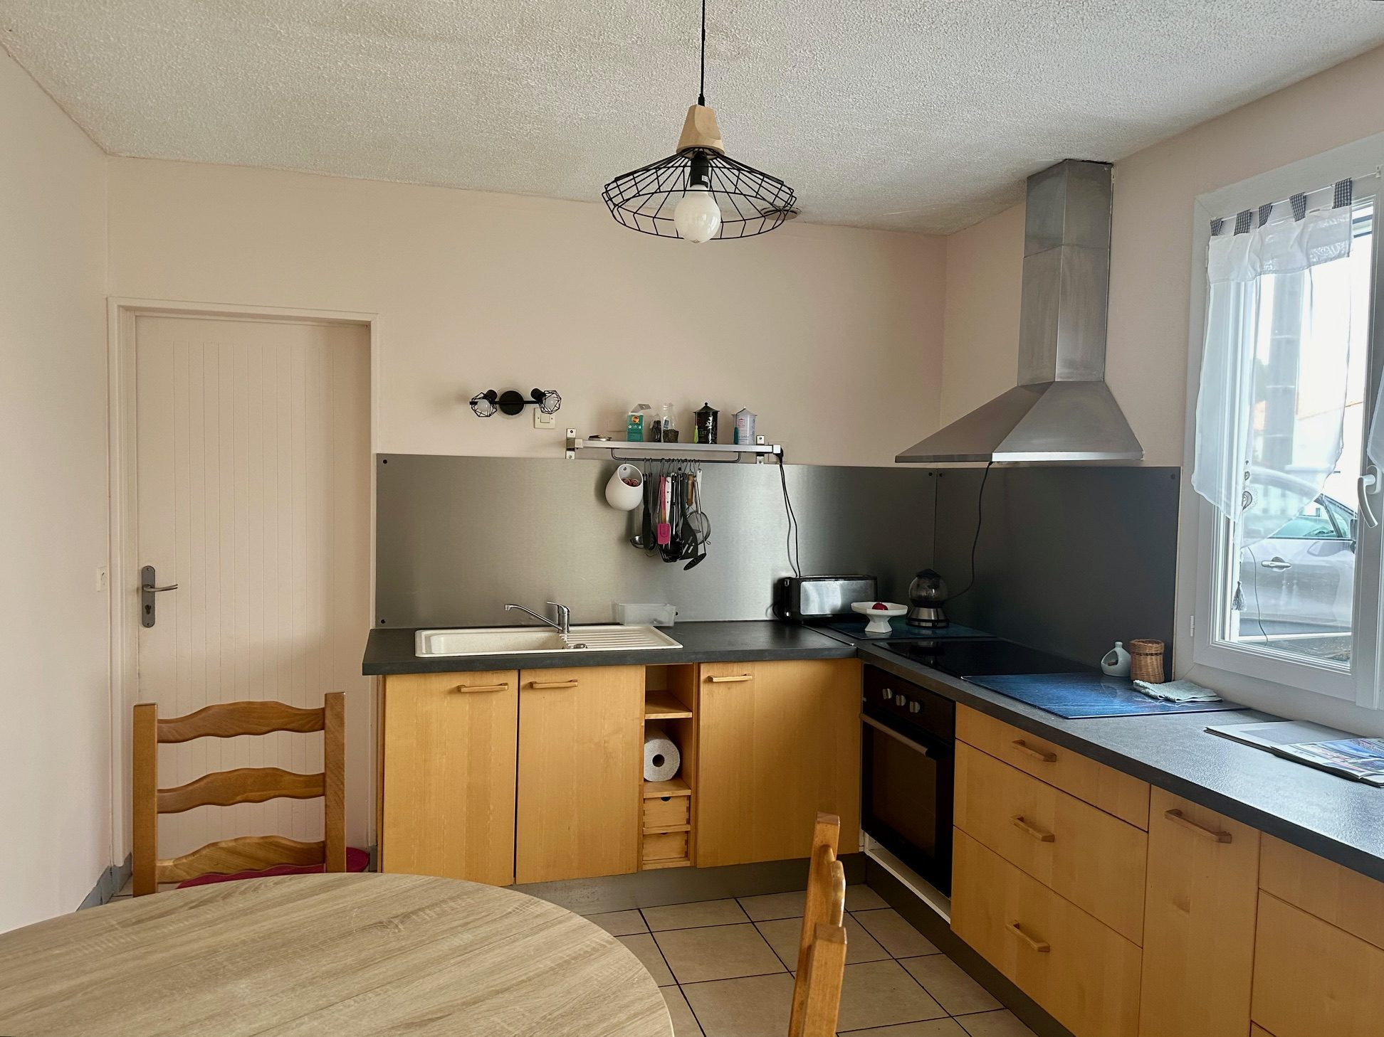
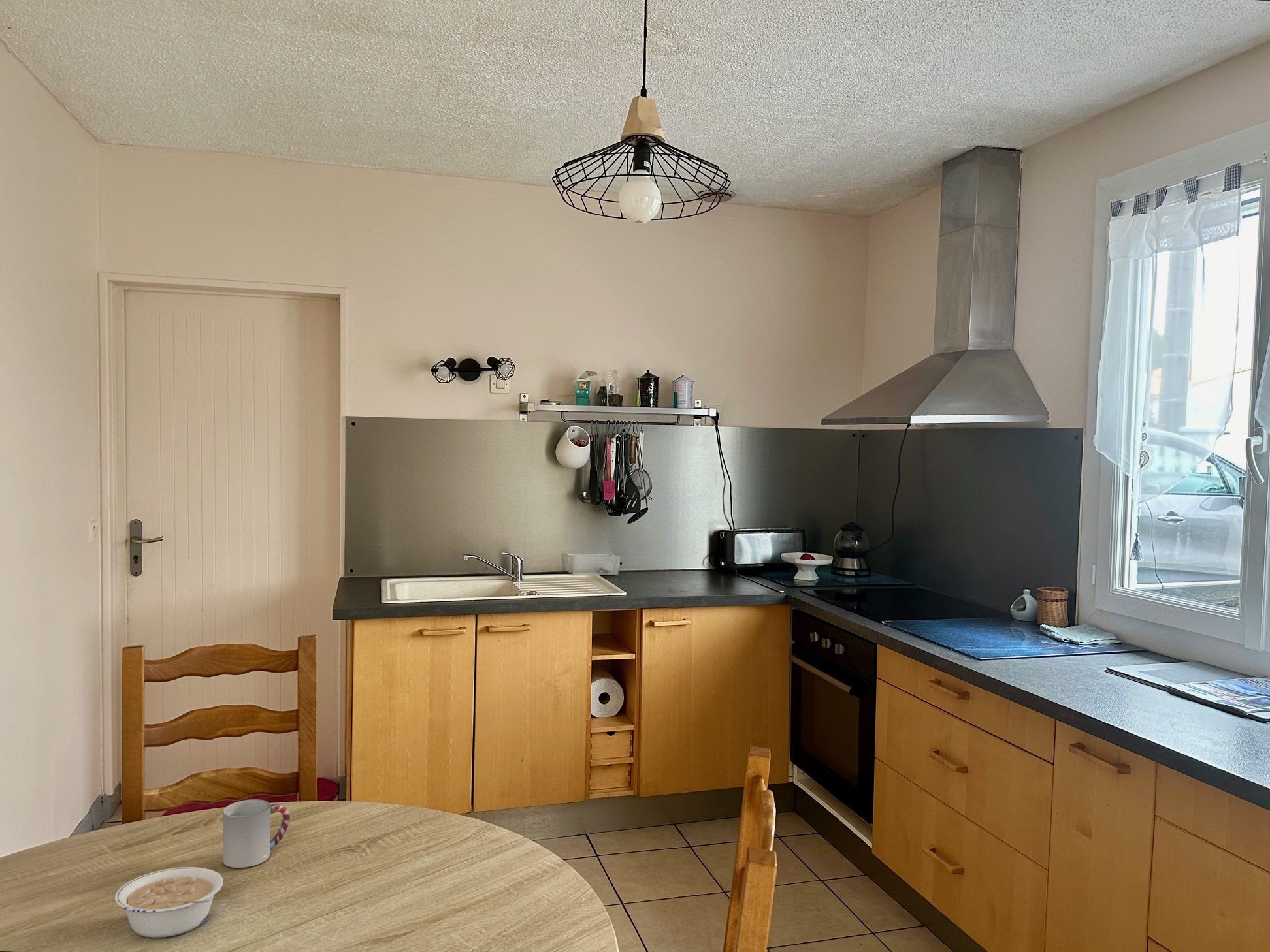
+ cup [223,799,291,868]
+ legume [114,866,224,938]
